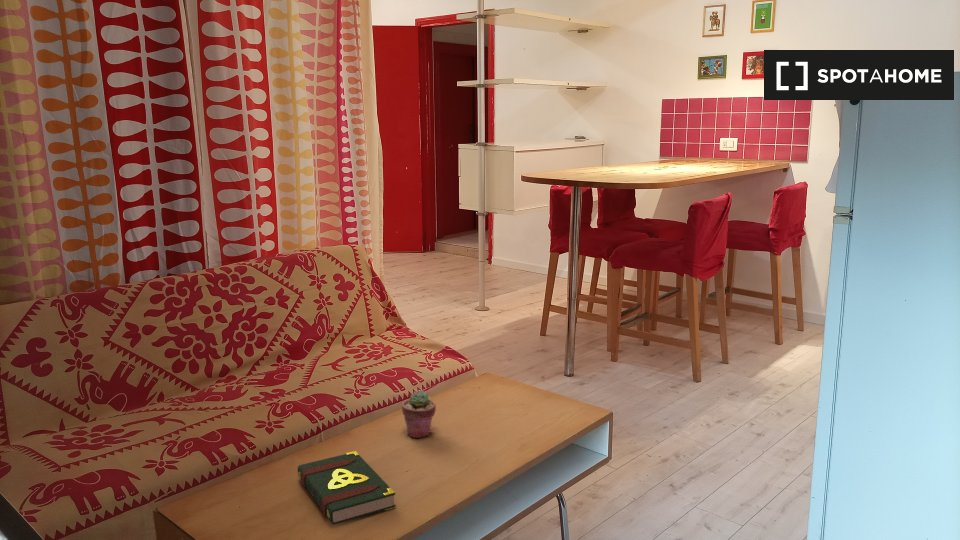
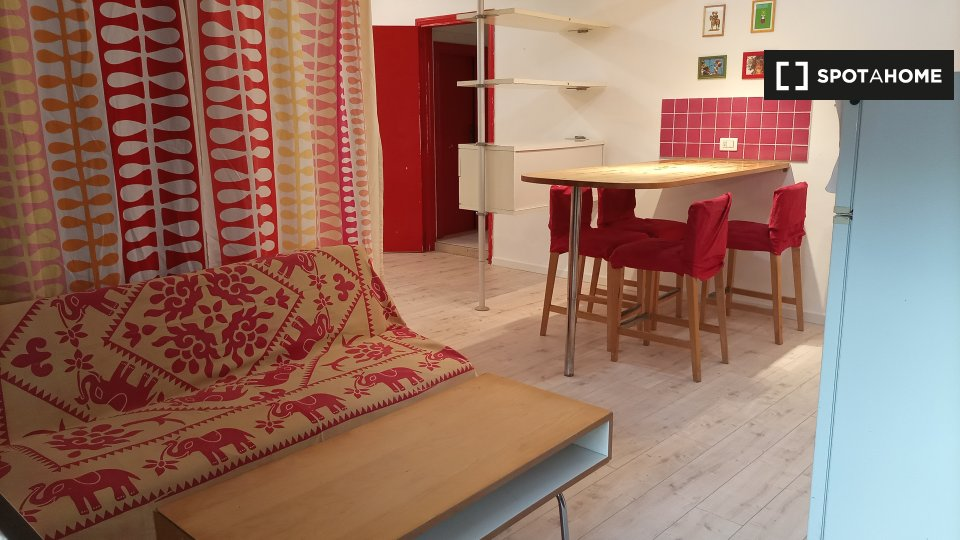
- book [297,450,397,526]
- potted succulent [401,389,437,439]
